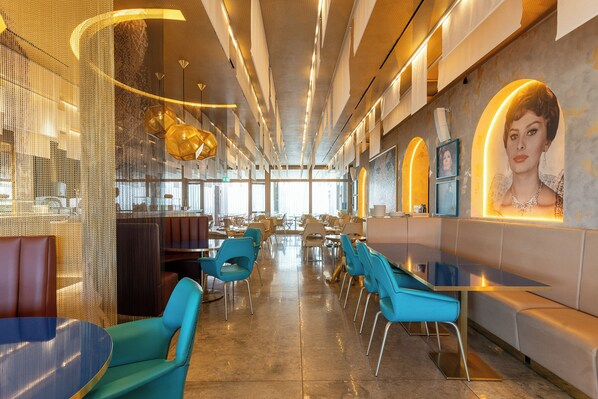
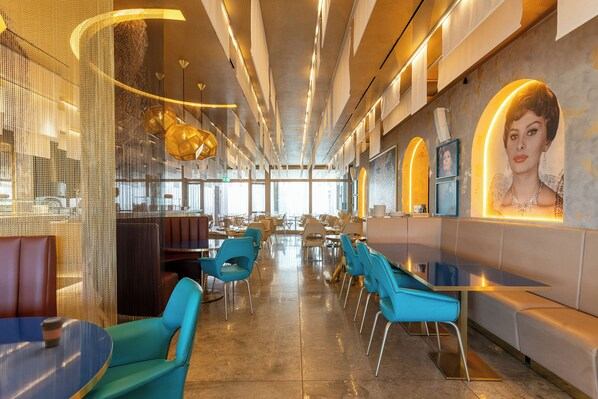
+ coffee cup [39,316,66,348]
